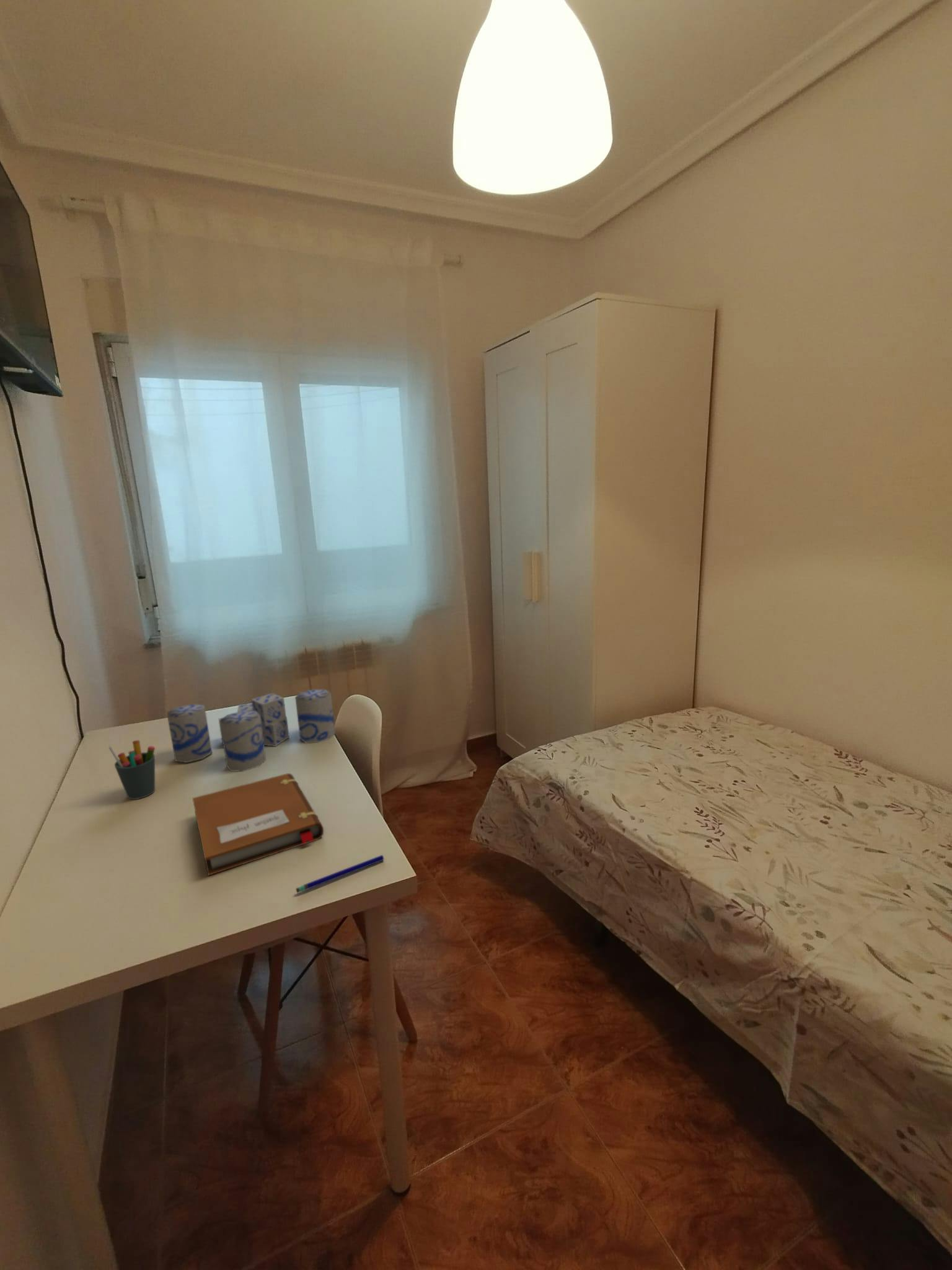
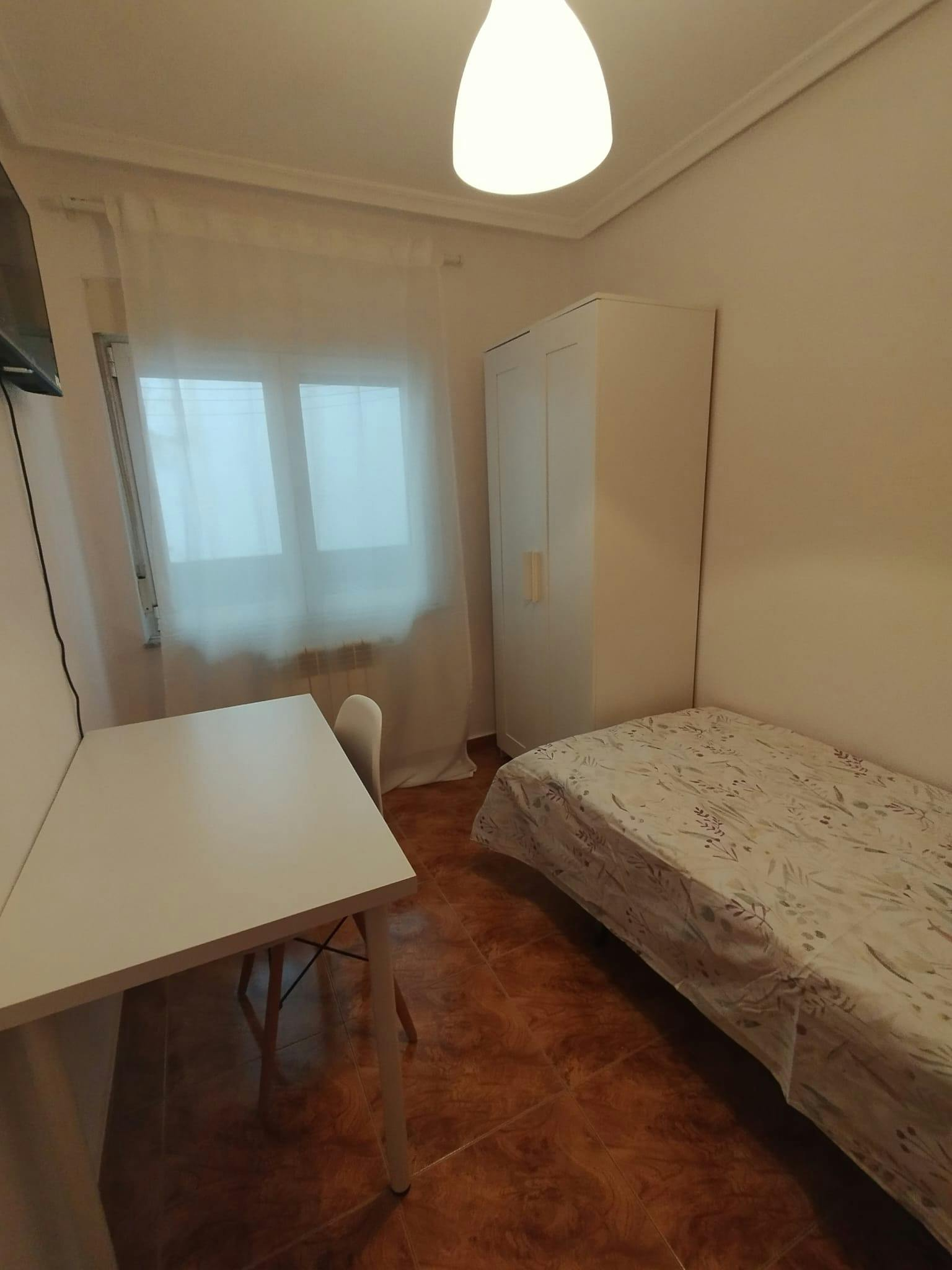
- candle [166,689,336,772]
- pen [295,855,384,894]
- notebook [192,773,324,876]
- pen holder [108,739,156,800]
